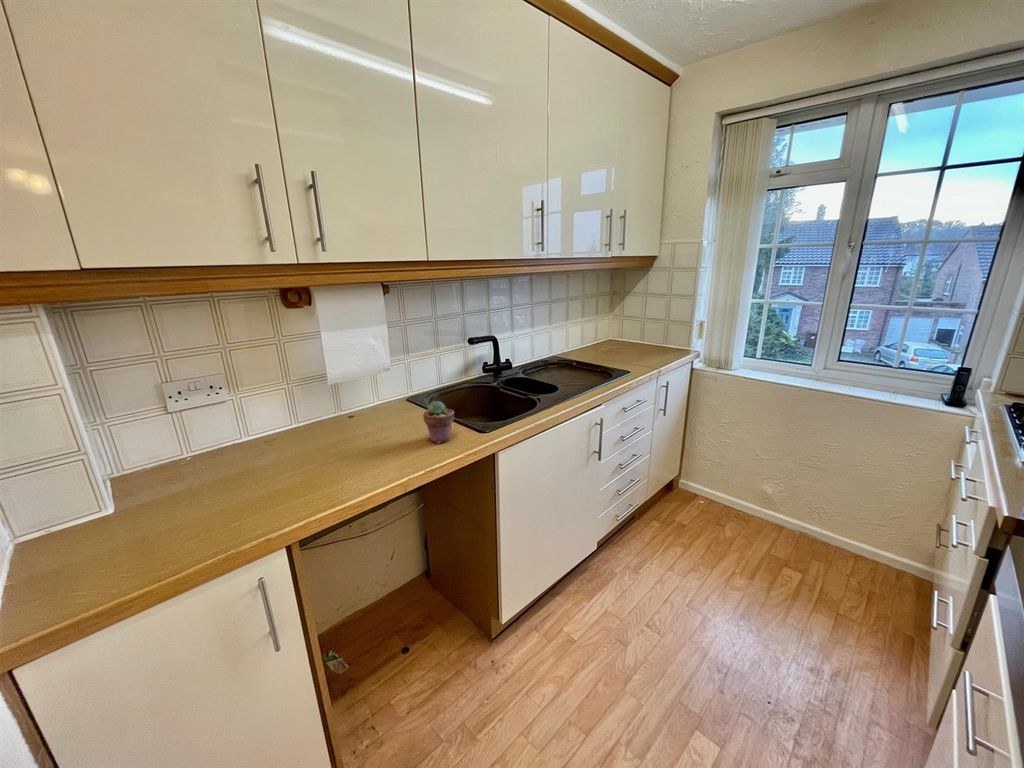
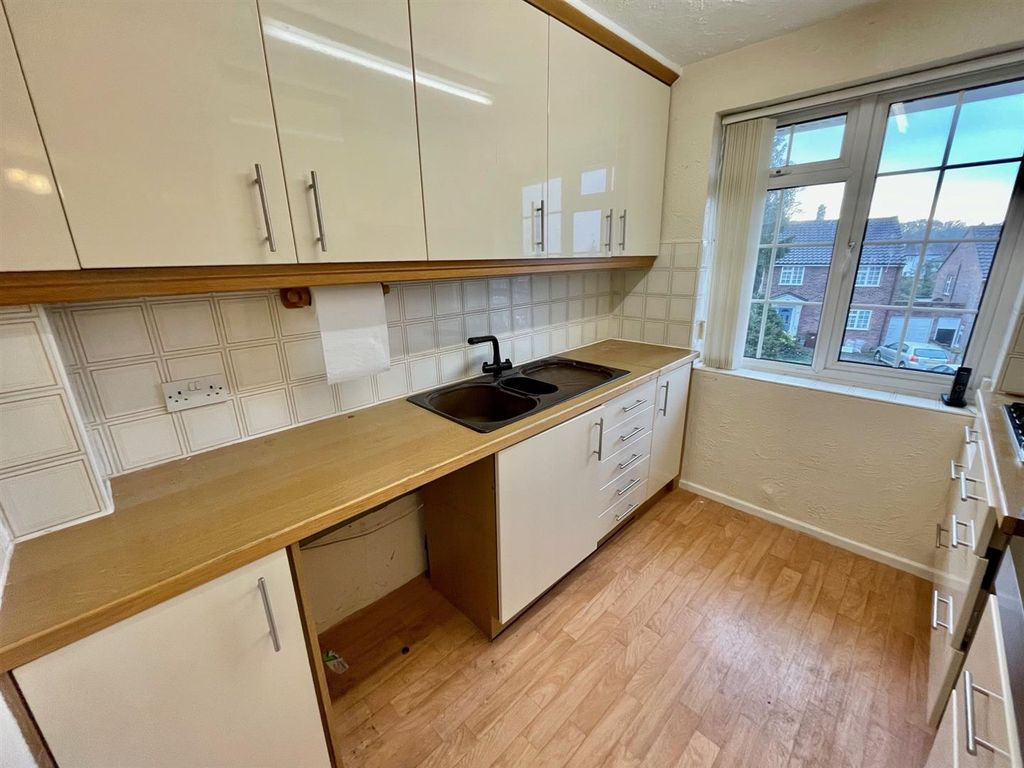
- potted succulent [422,400,455,445]
